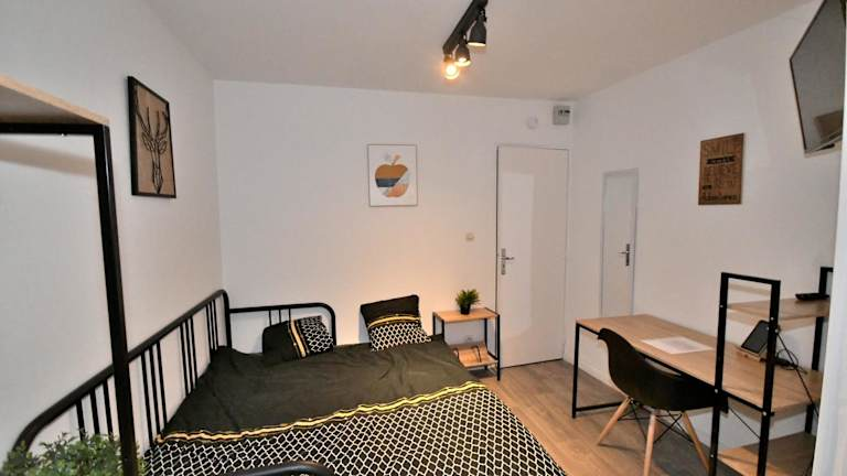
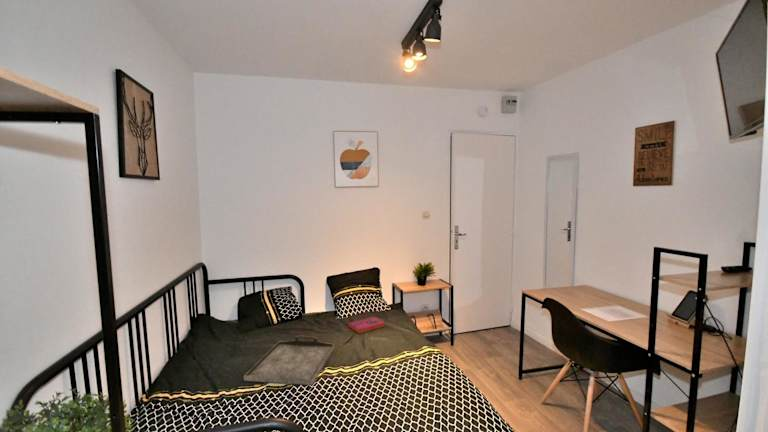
+ serving tray [243,335,335,386]
+ hardback book [347,315,386,334]
